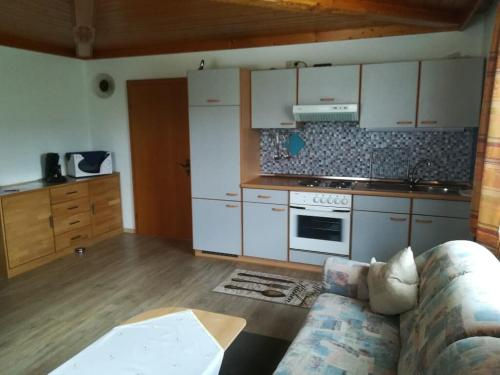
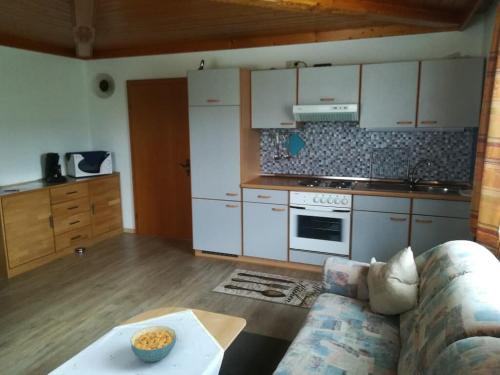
+ cereal bowl [130,325,177,363]
